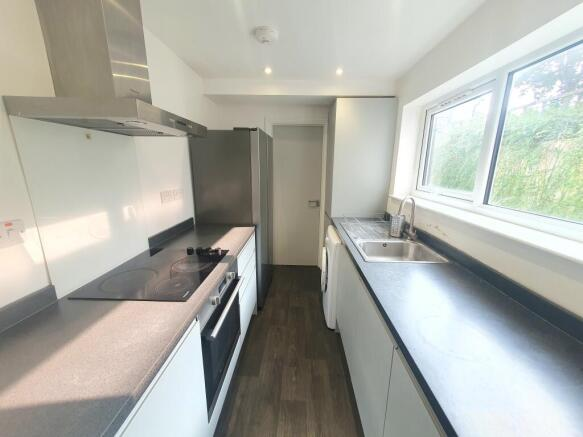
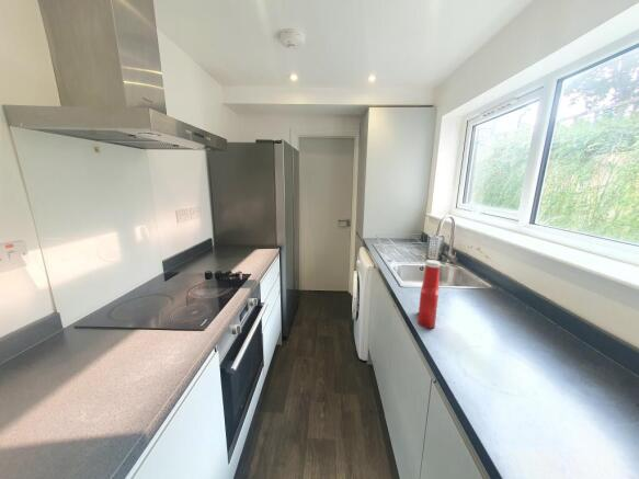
+ soap bottle [417,259,441,330]
